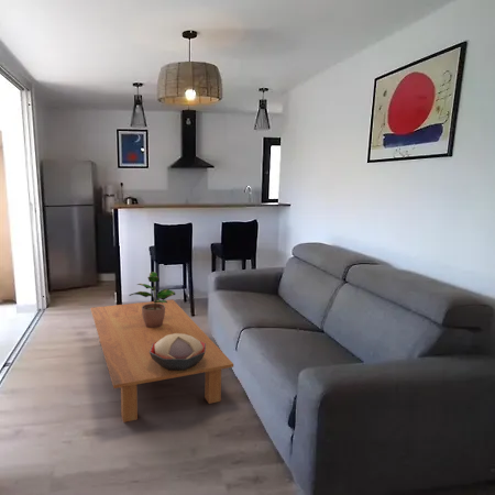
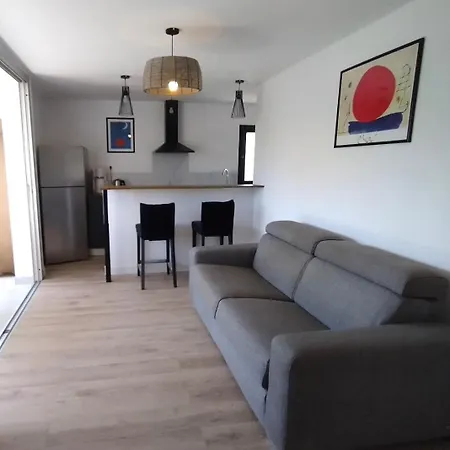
- potted plant [128,271,176,328]
- coffee table [90,298,234,424]
- decorative bowl [150,333,206,371]
